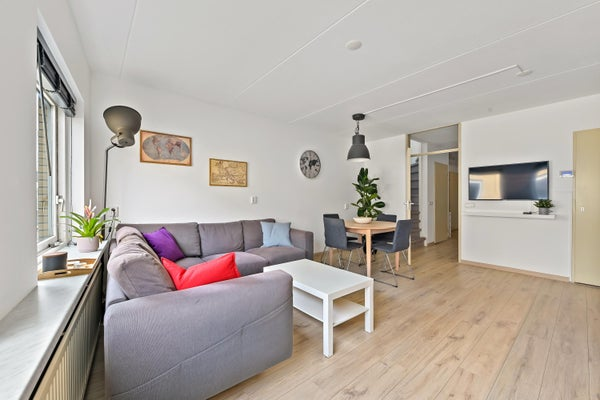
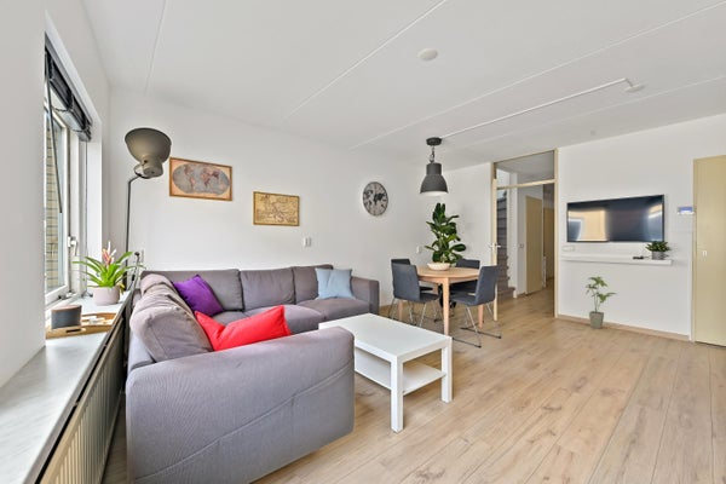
+ house plant [584,276,617,329]
